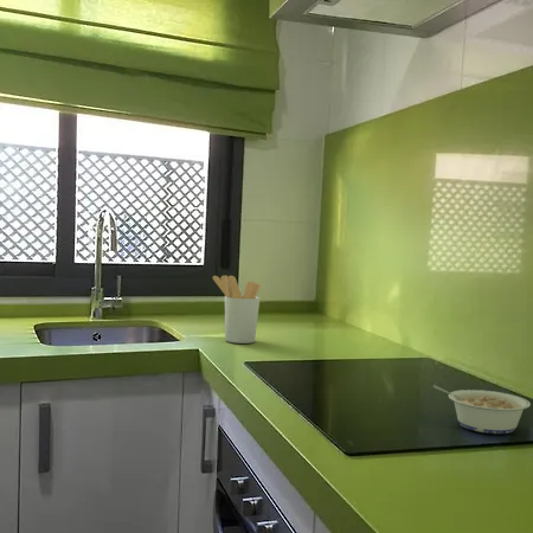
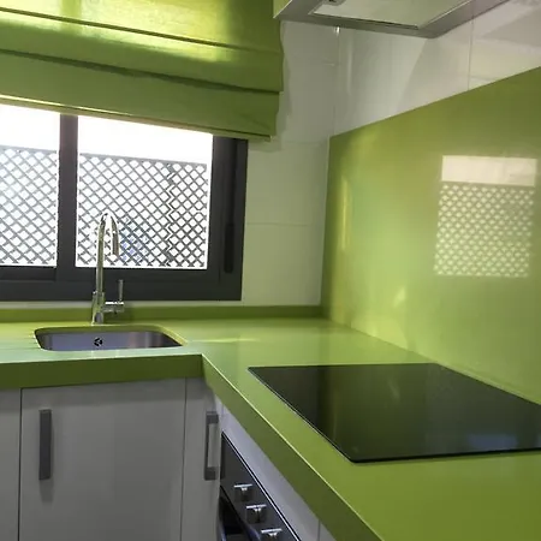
- utensil holder [212,275,262,345]
- legume [432,384,532,435]
